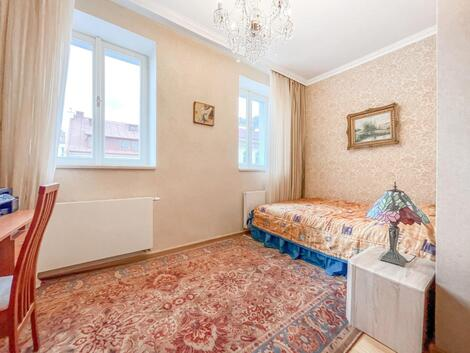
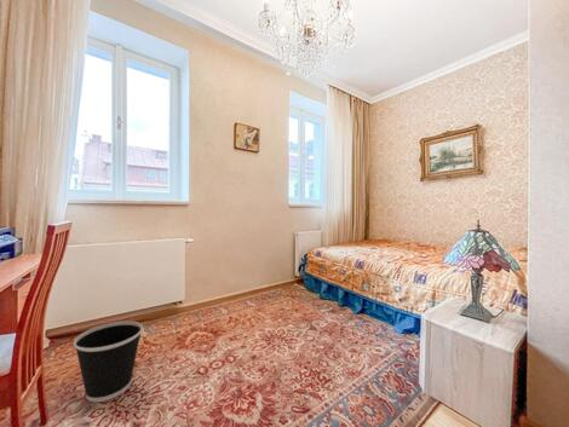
+ wastebasket [73,321,144,403]
